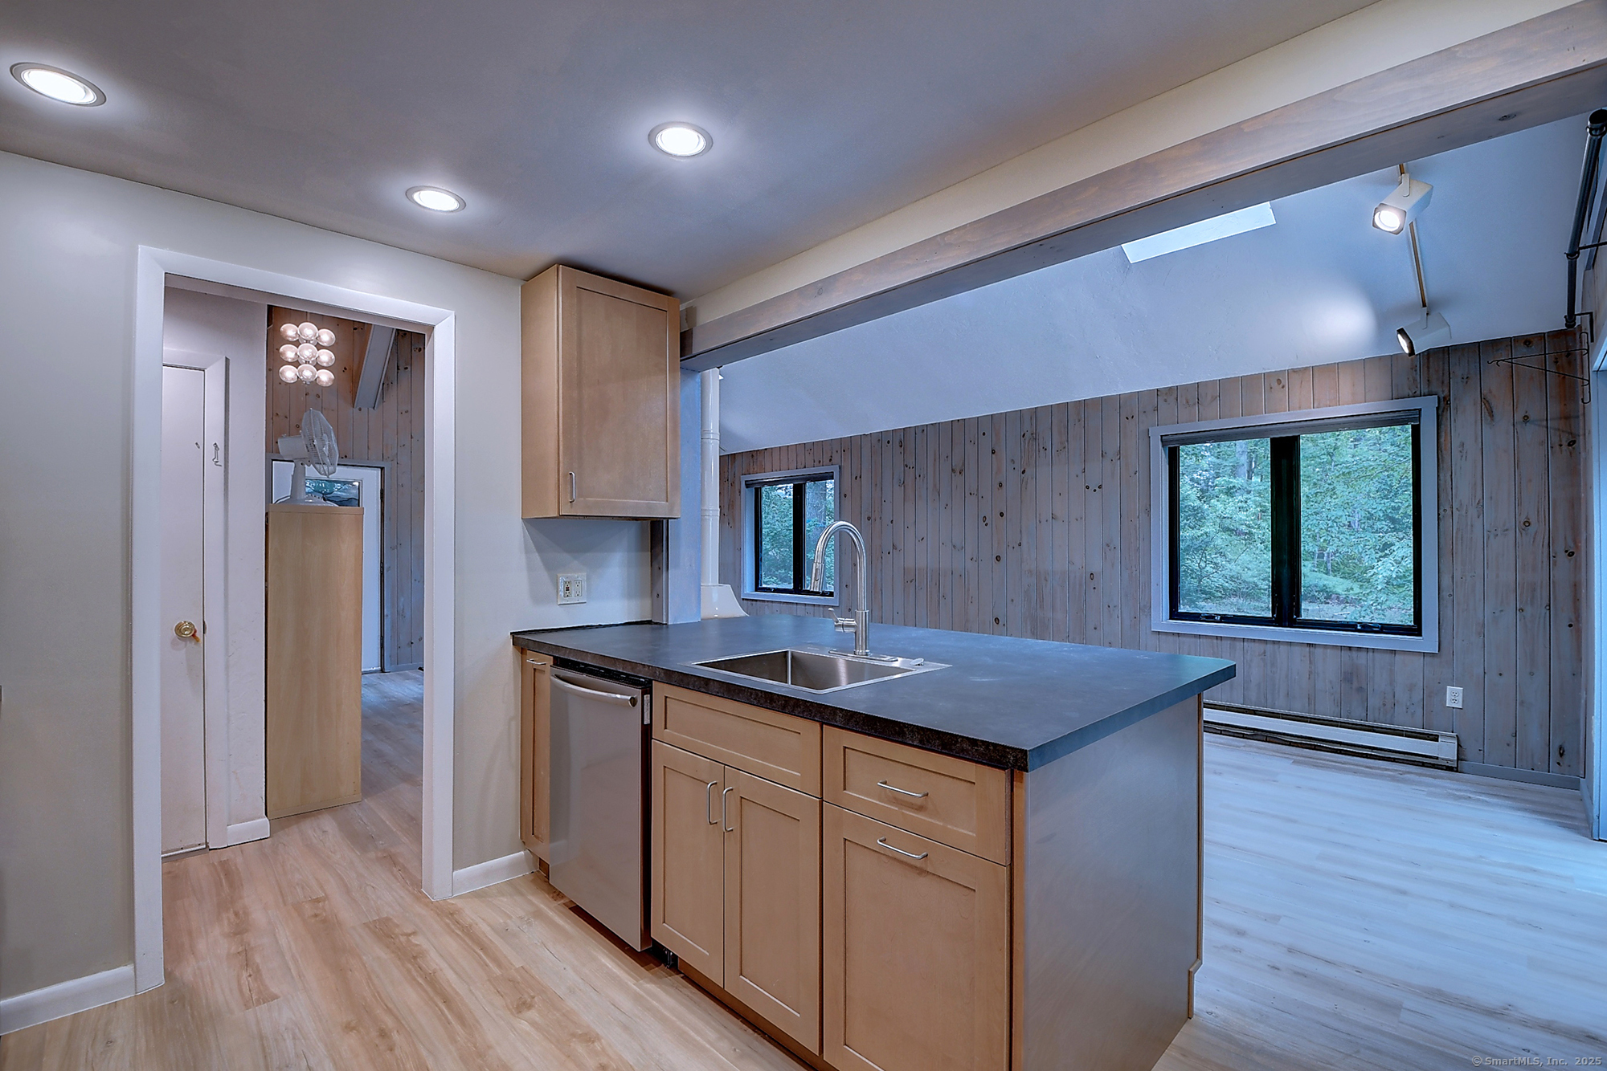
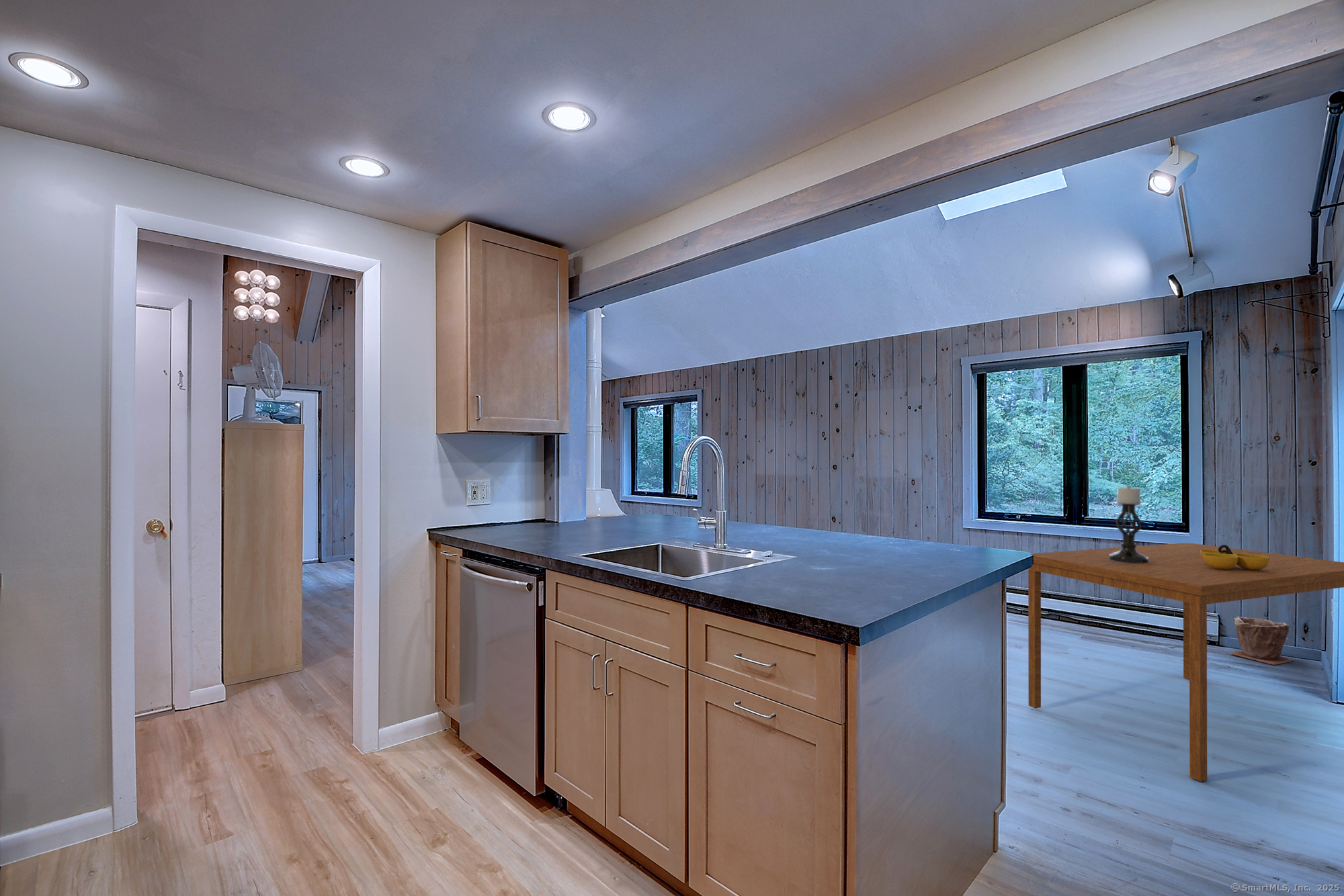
+ plant pot [1230,616,1294,666]
+ decorative bowl [1200,544,1269,570]
+ candle holder [1109,484,1149,564]
+ dining table [1027,542,1344,782]
